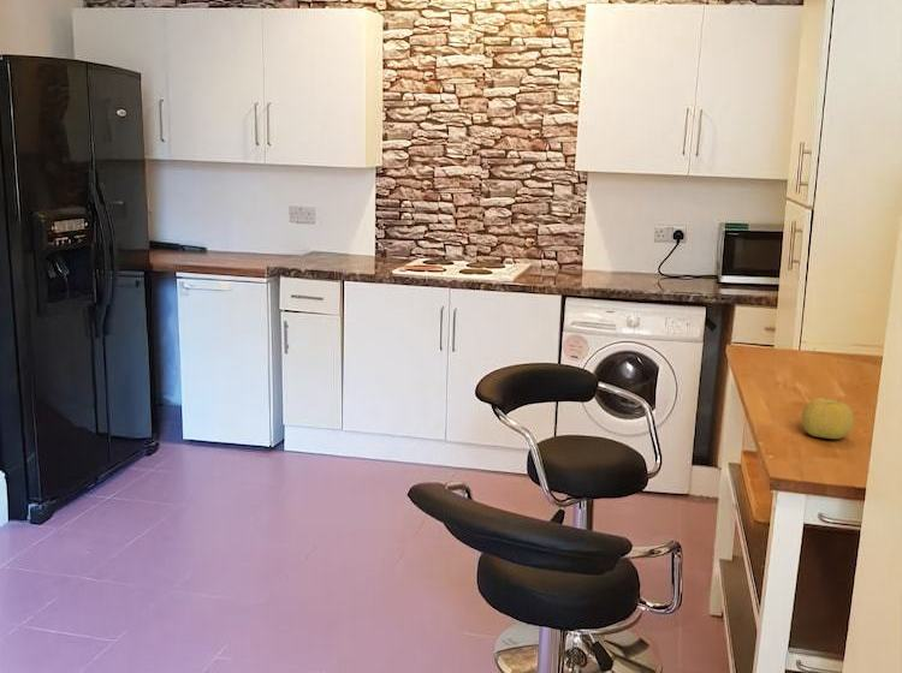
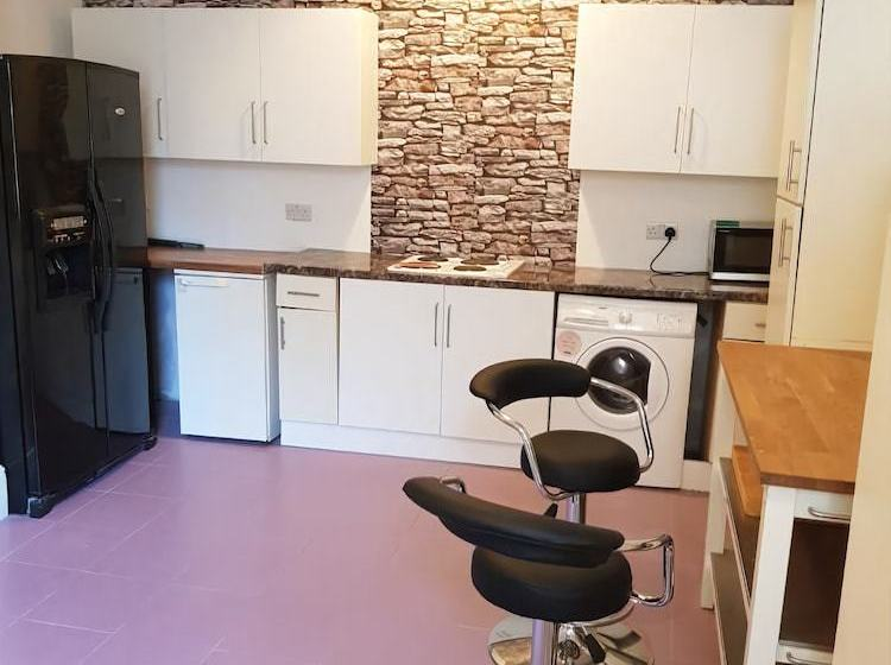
- fruit [801,397,855,440]
